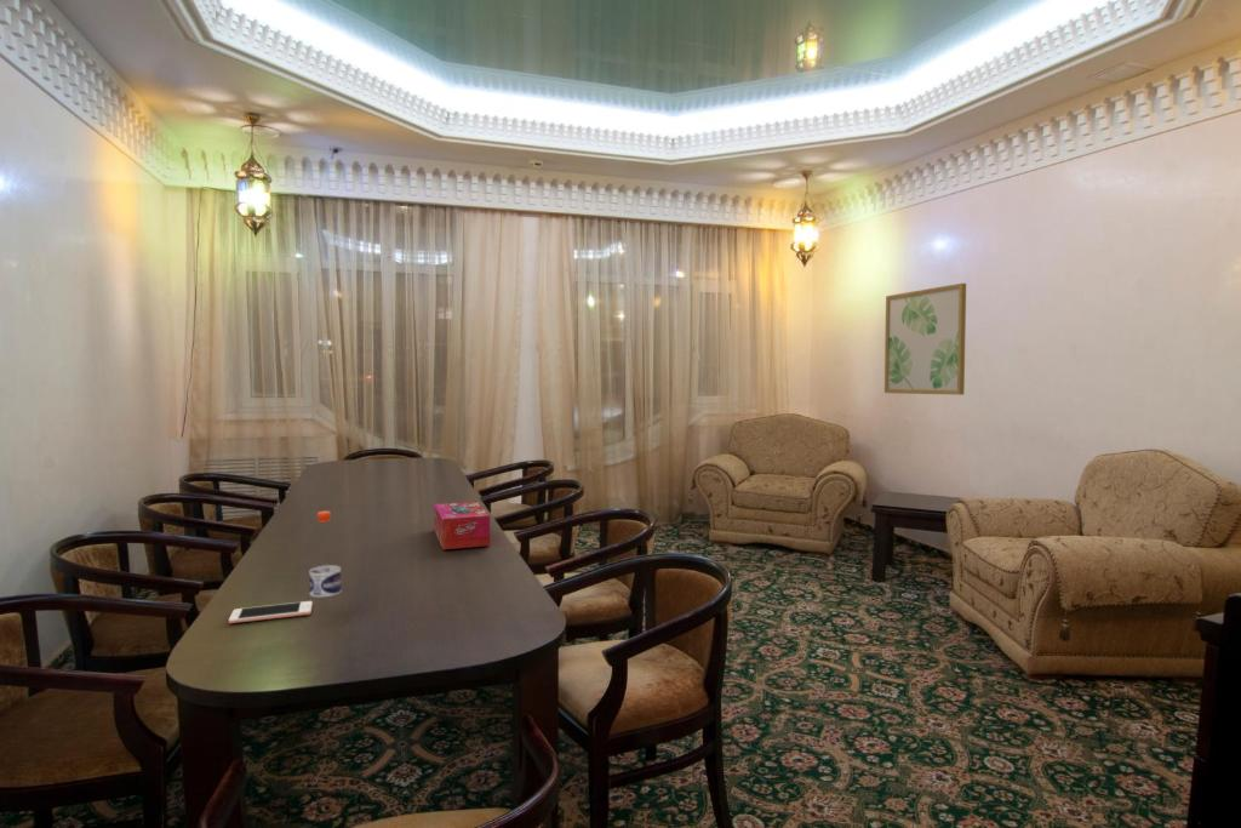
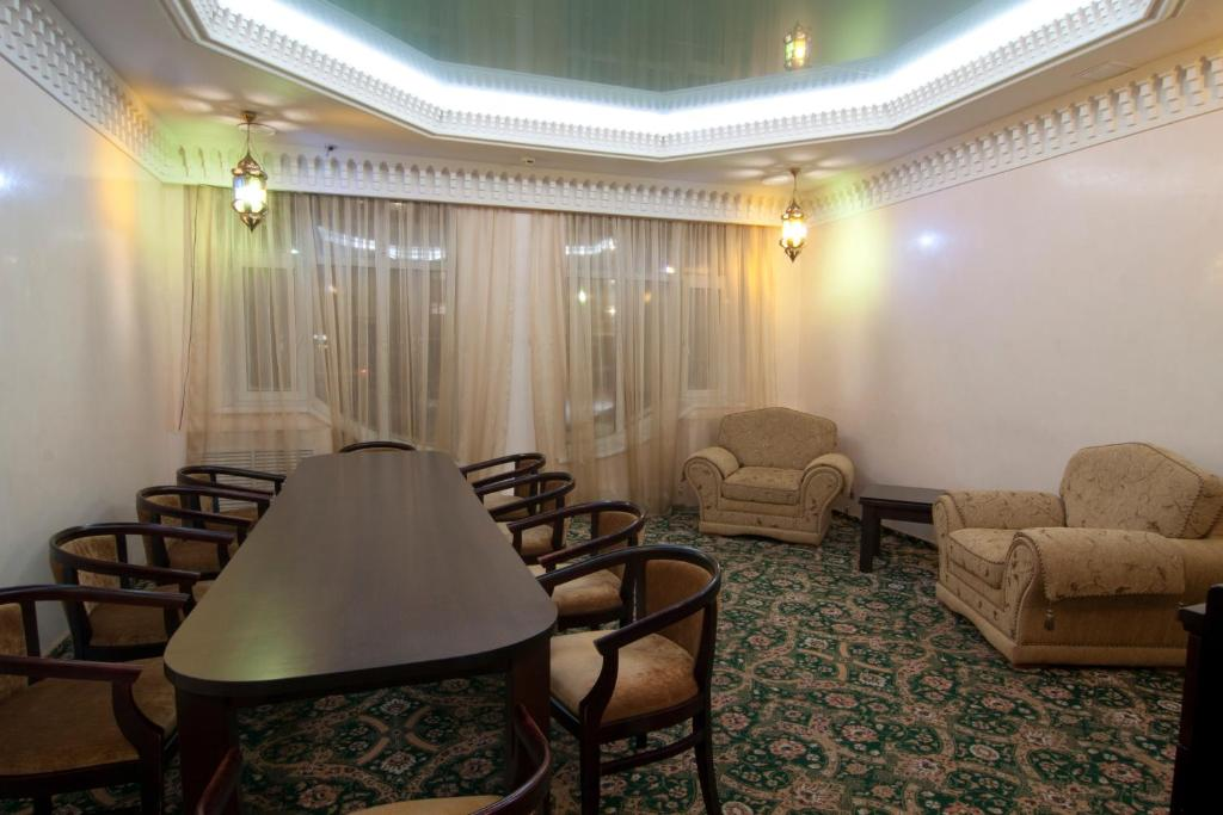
- cell phone [228,600,314,624]
- wall art [883,282,967,396]
- water bottle [308,510,343,598]
- tissue box [433,501,491,550]
